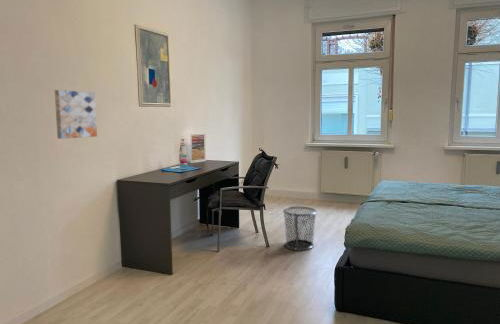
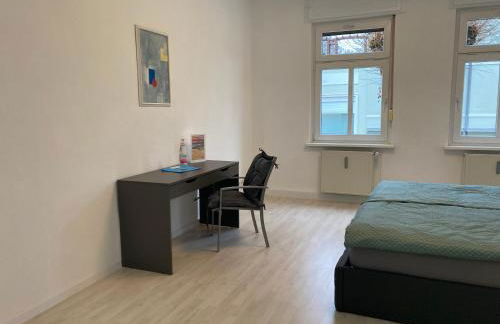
- wall art [54,89,98,140]
- waste bin [282,206,318,251]
